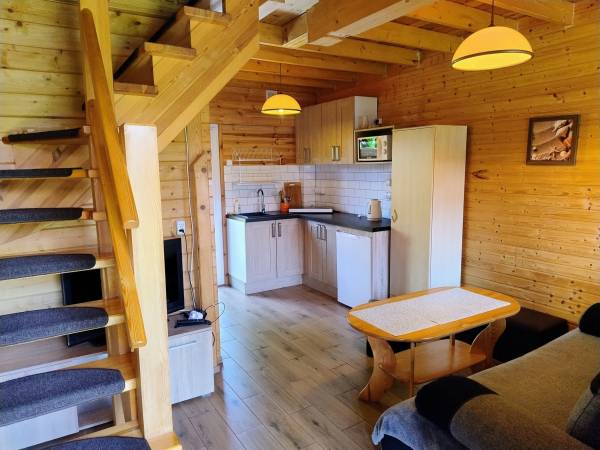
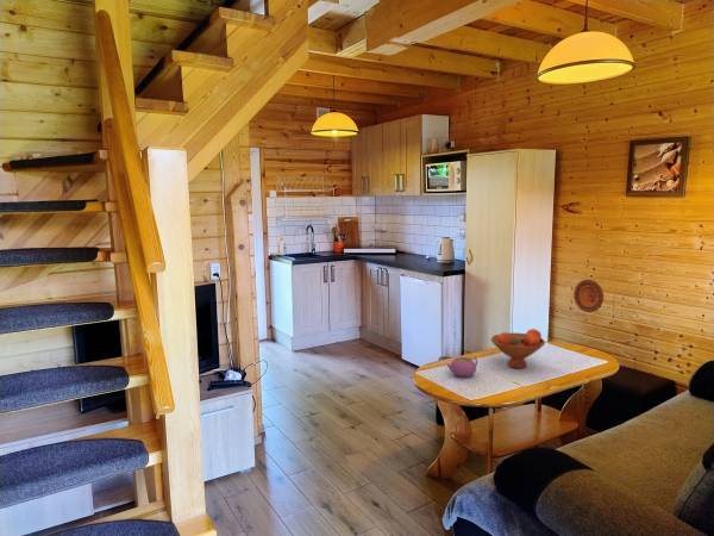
+ fruit bowl [490,328,546,369]
+ teapot [445,356,478,379]
+ decorative plate [572,279,605,313]
